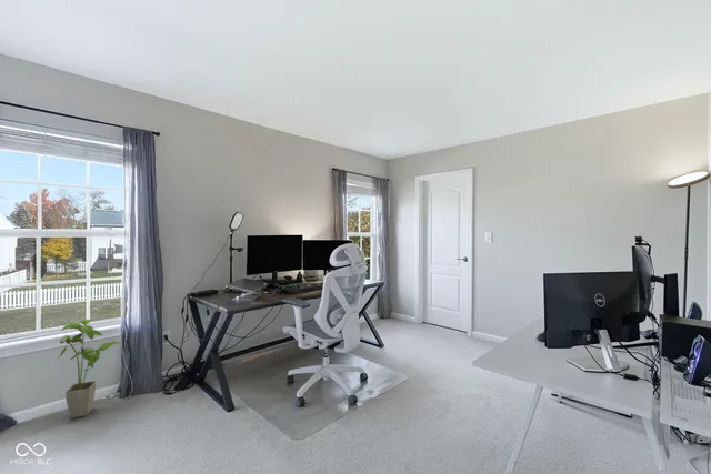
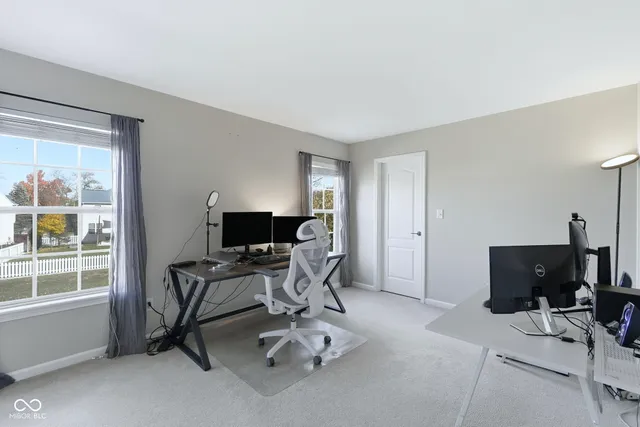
- house plant [59,319,123,420]
